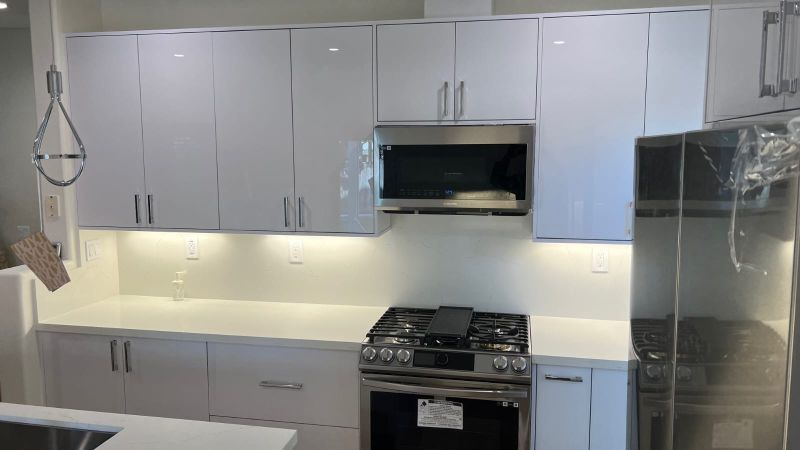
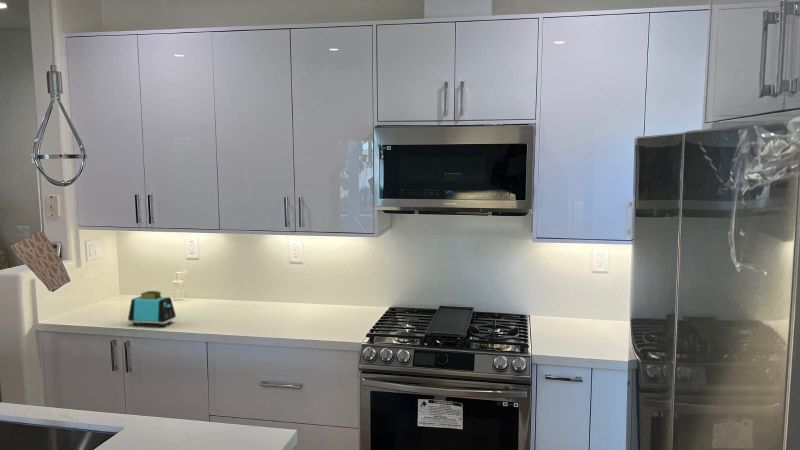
+ toaster [127,290,177,327]
